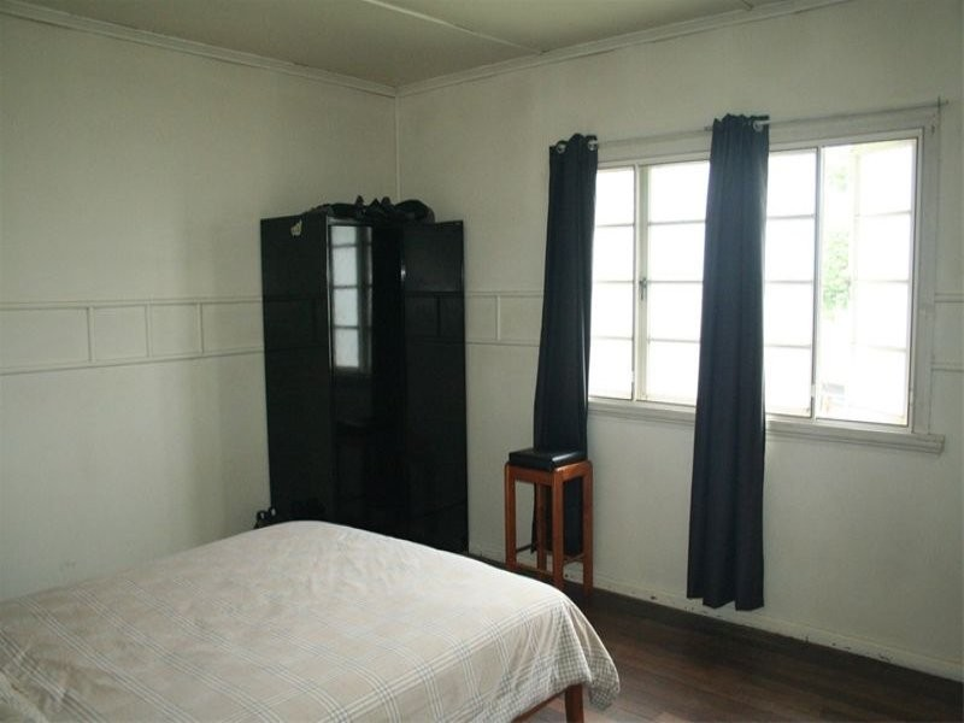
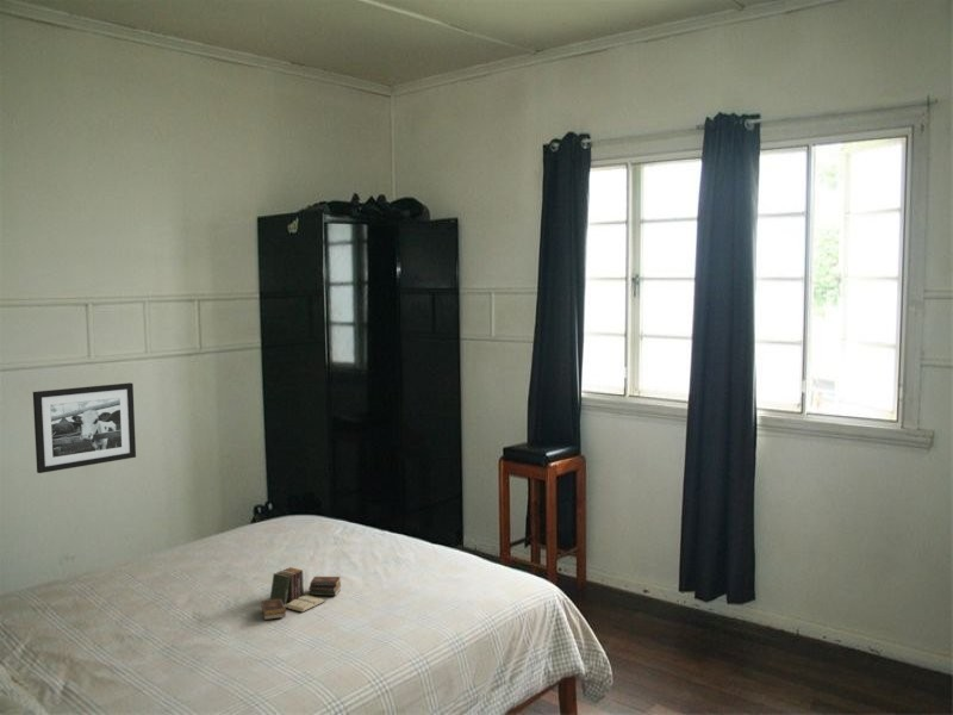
+ book [260,566,342,621]
+ picture frame [32,381,137,474]
